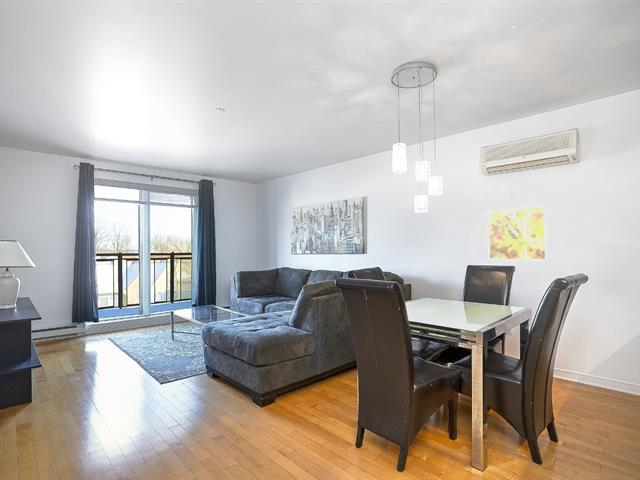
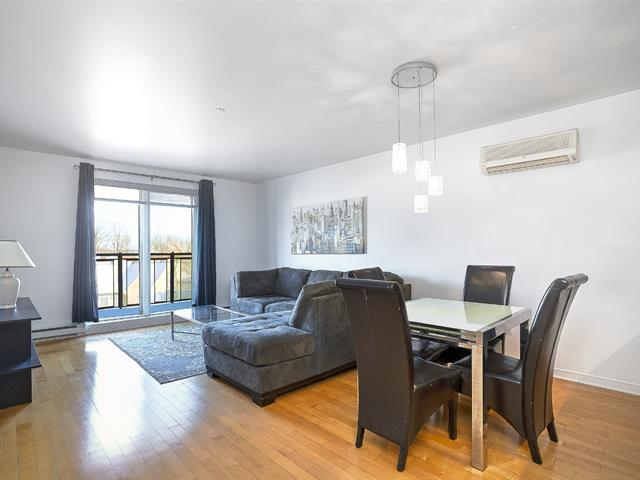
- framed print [487,205,548,262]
